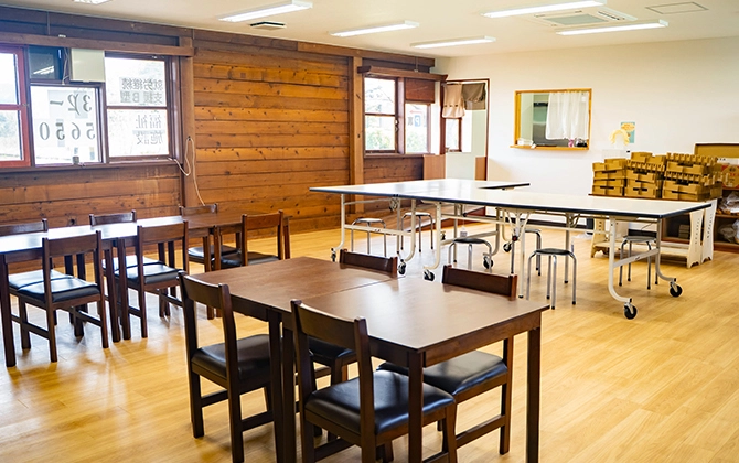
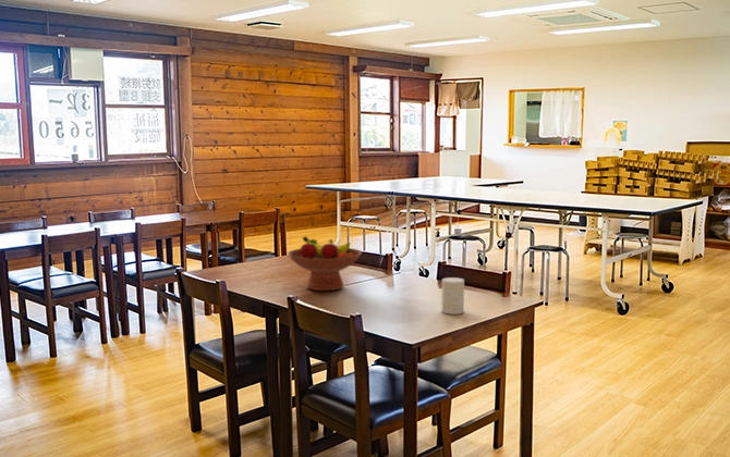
+ cup [440,276,465,316]
+ fruit bowl [287,235,363,292]
